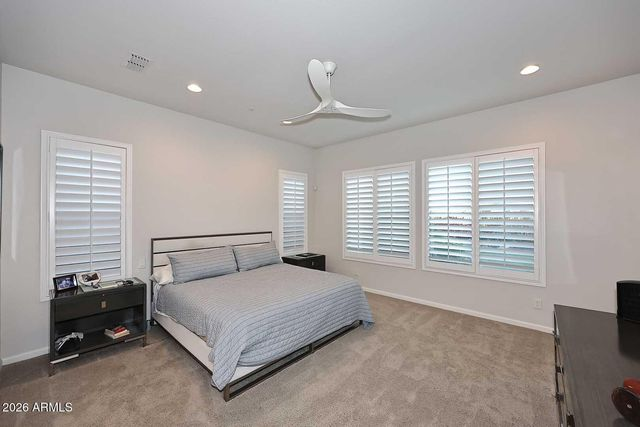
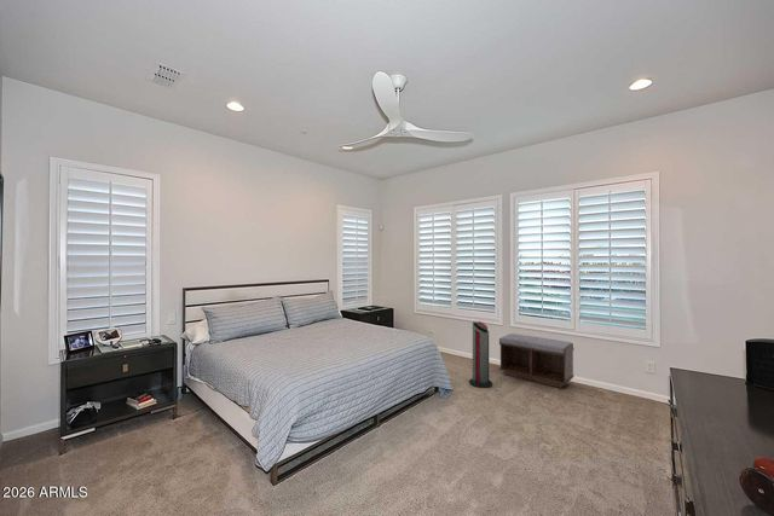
+ bench [498,332,576,389]
+ air purifier [468,320,493,389]
